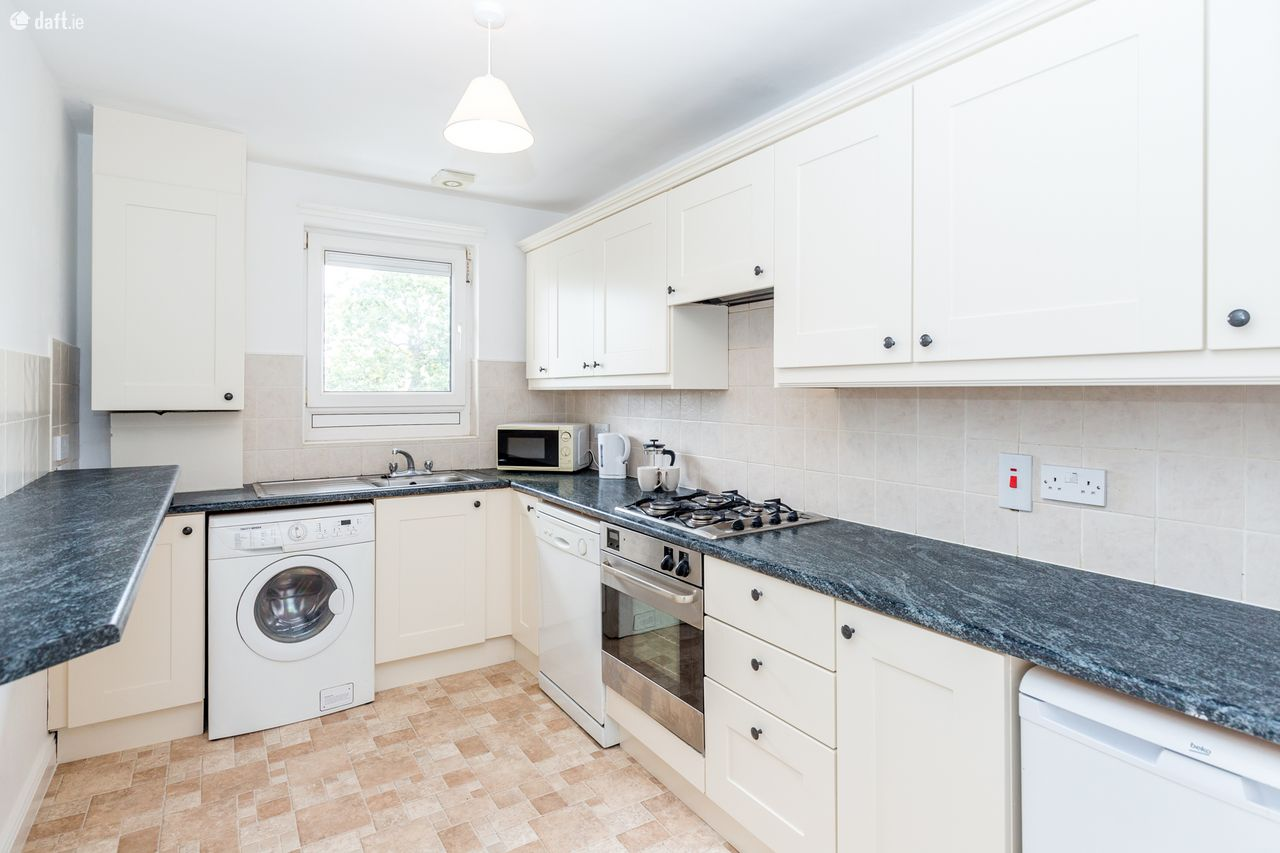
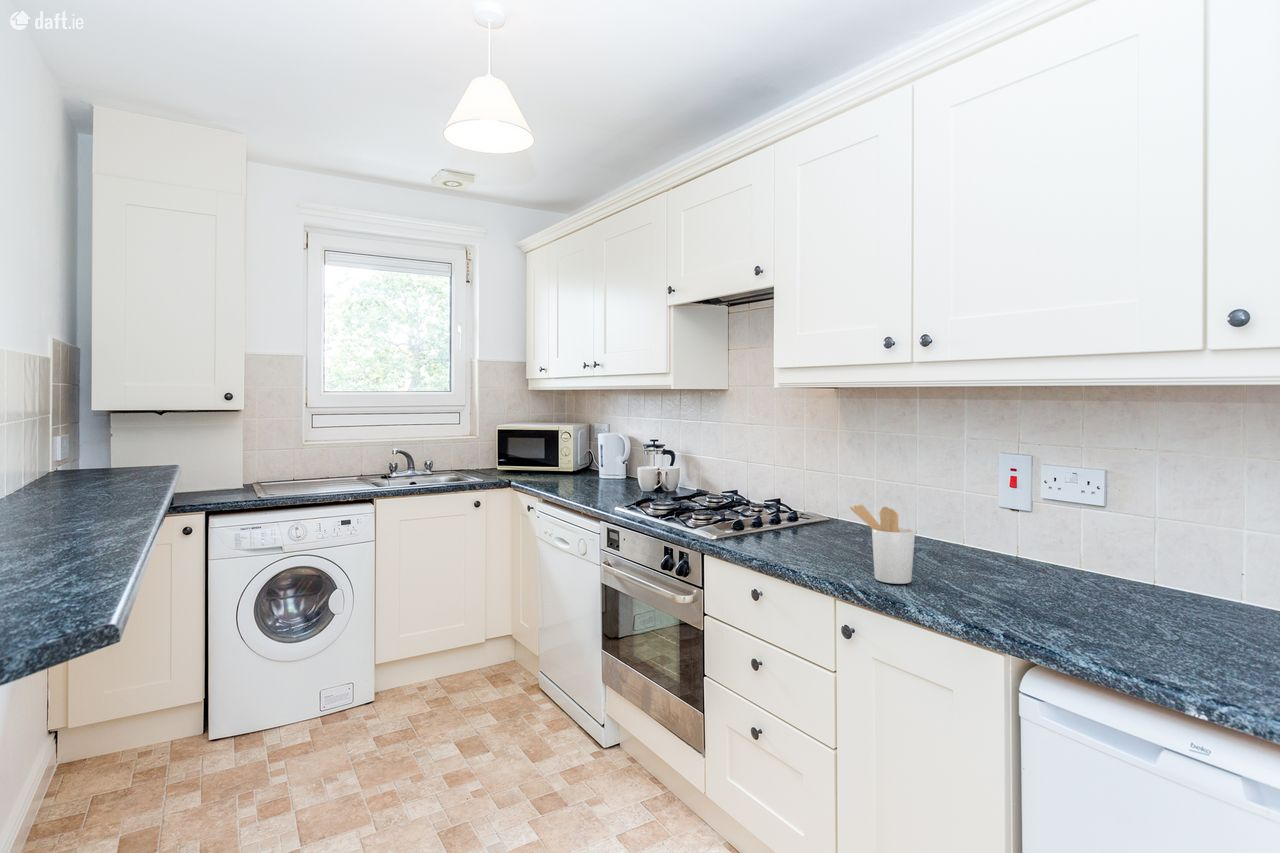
+ utensil holder [849,504,916,585]
